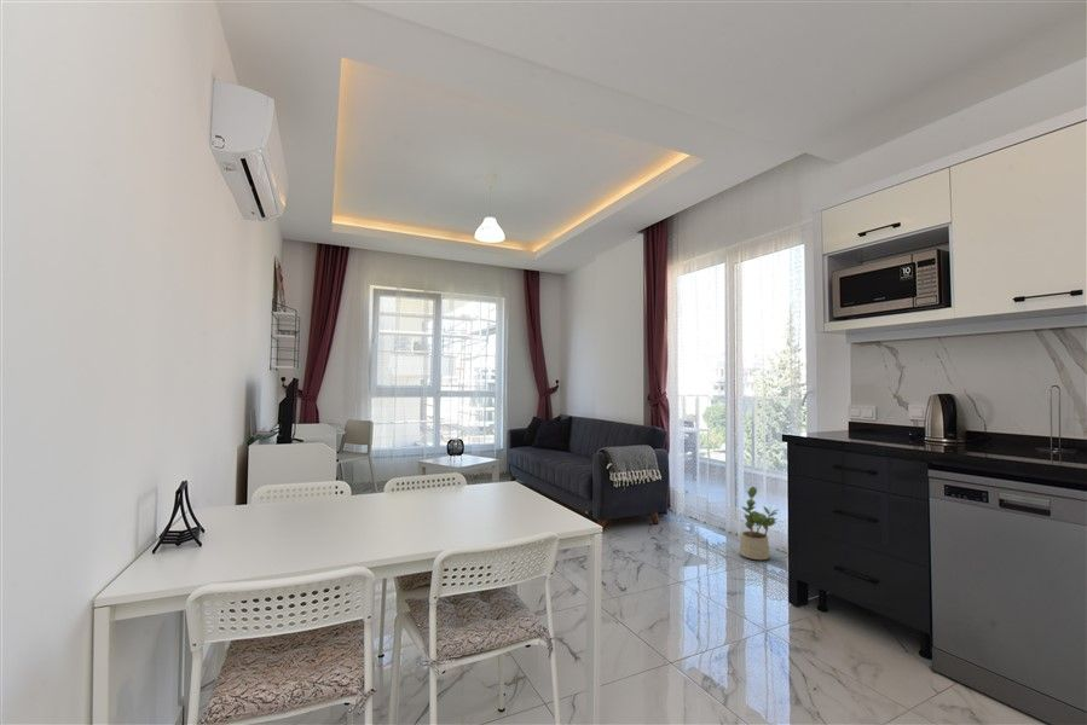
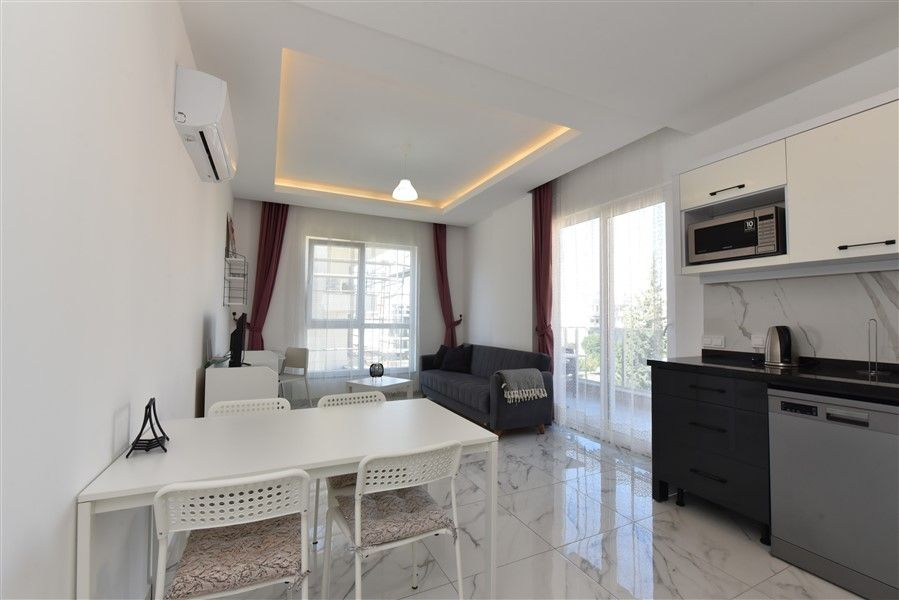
- potted plant [739,486,779,561]
